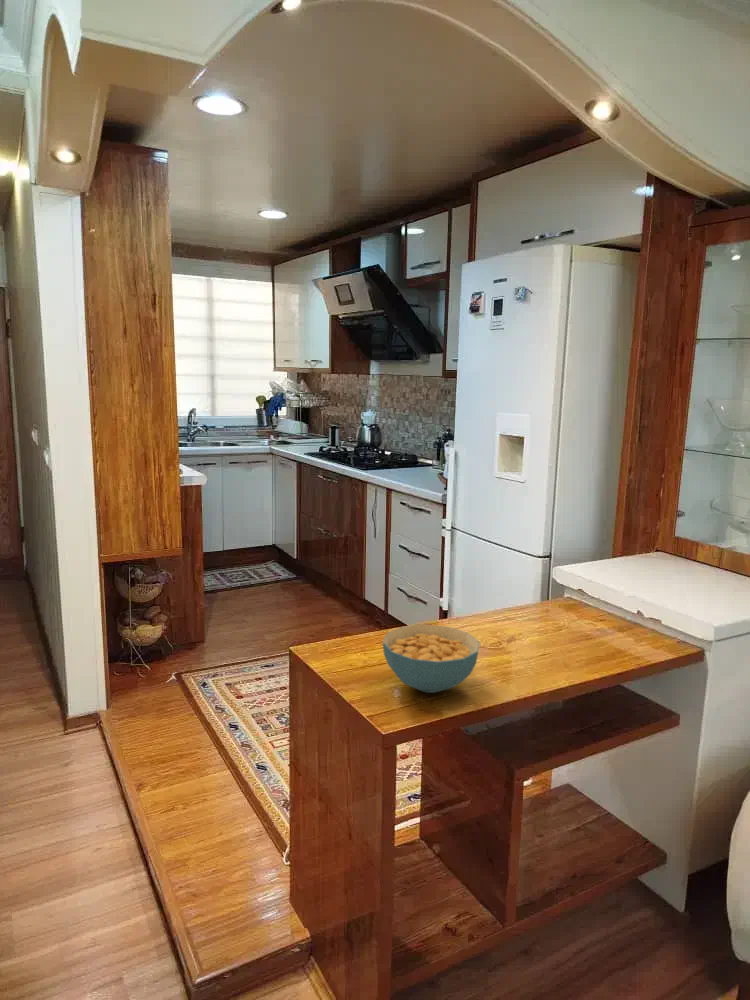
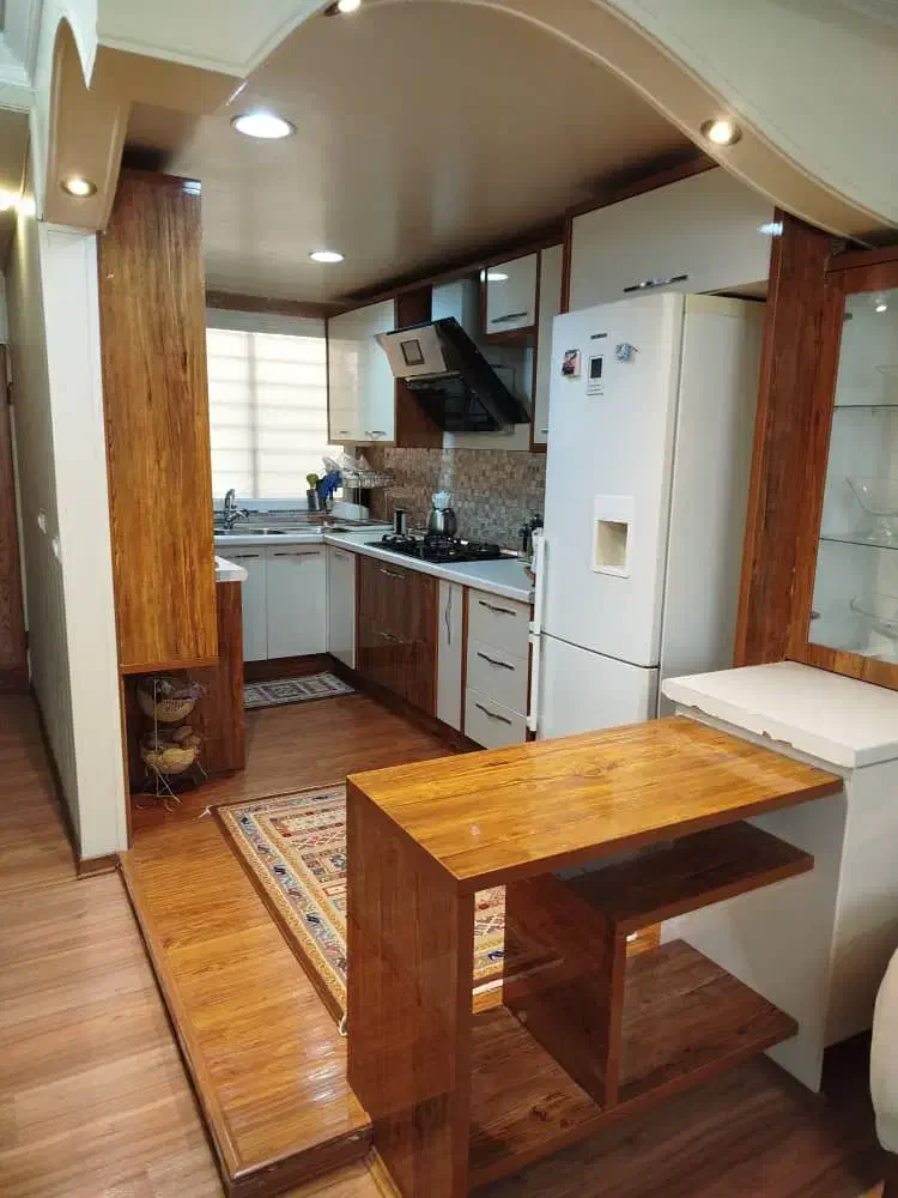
- cereal bowl [382,624,480,694]
